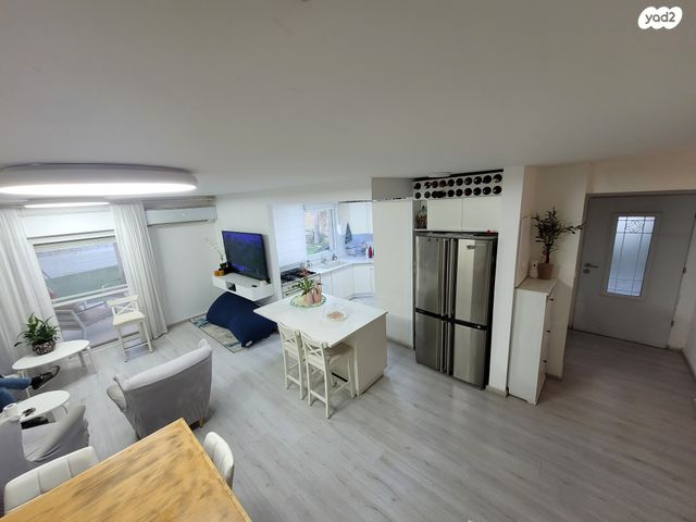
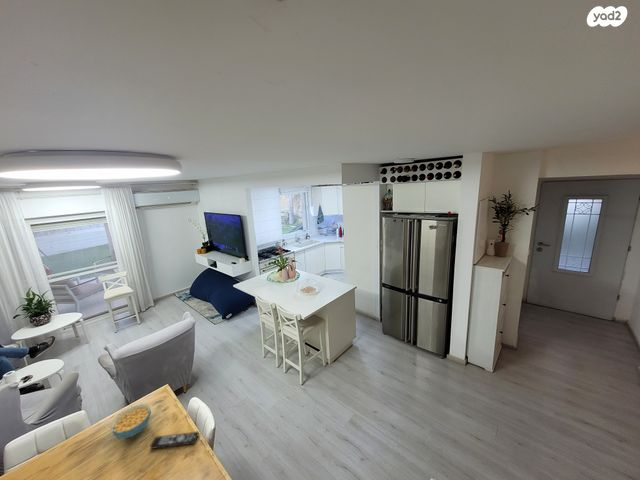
+ cereal bowl [109,403,152,439]
+ remote control [149,431,200,450]
